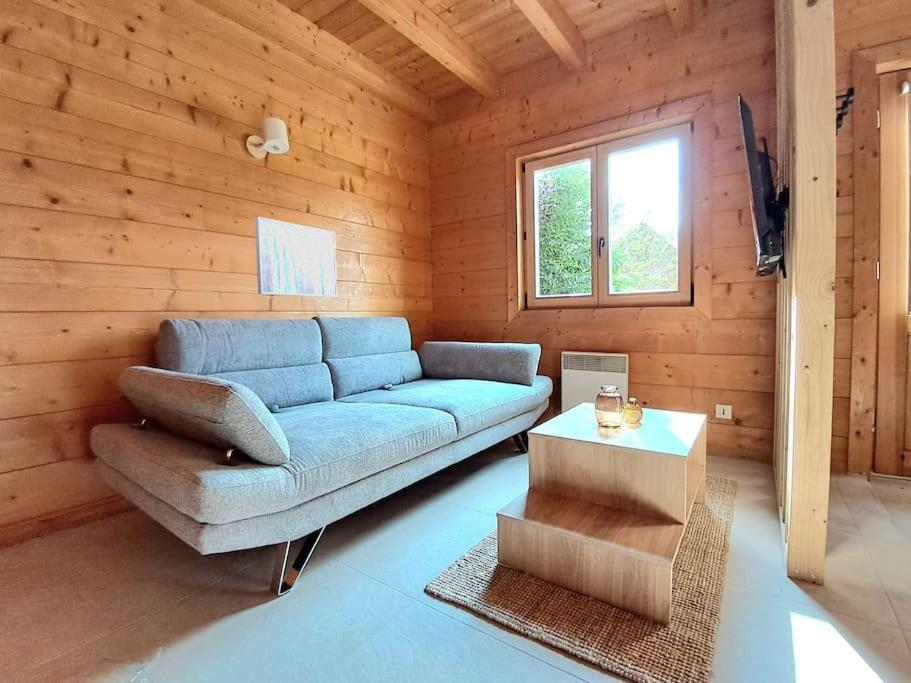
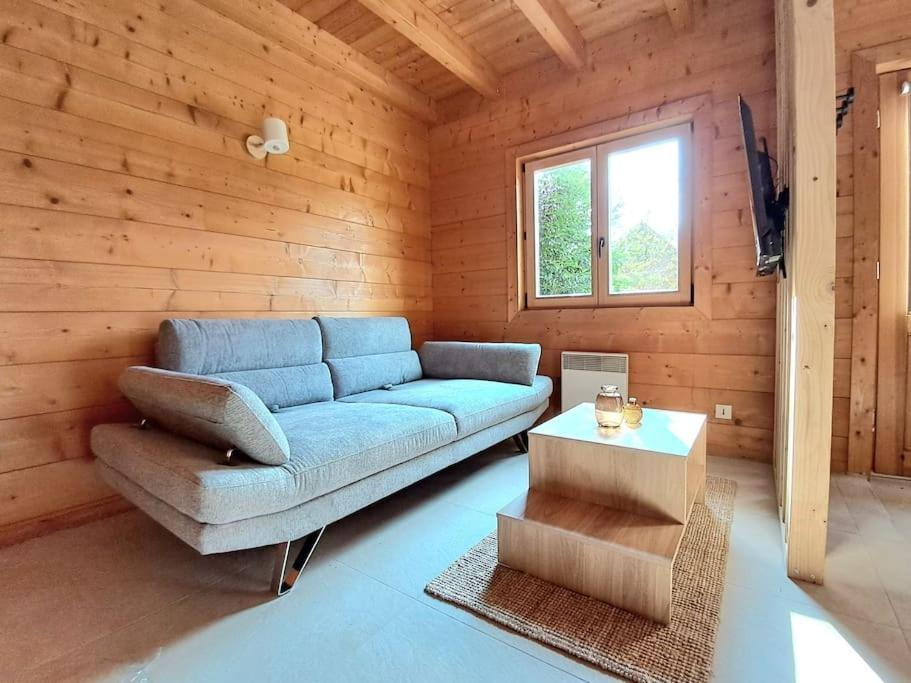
- wall art [254,216,338,298]
